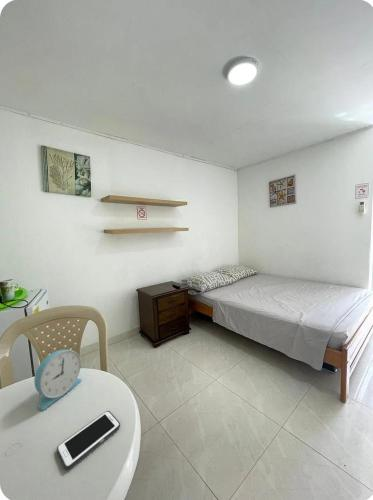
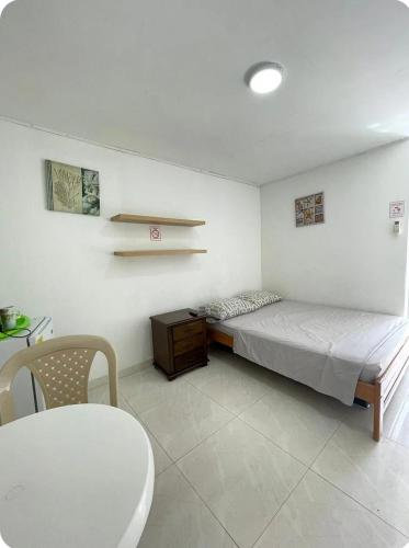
- cell phone [56,410,121,470]
- alarm clock [33,349,83,411]
